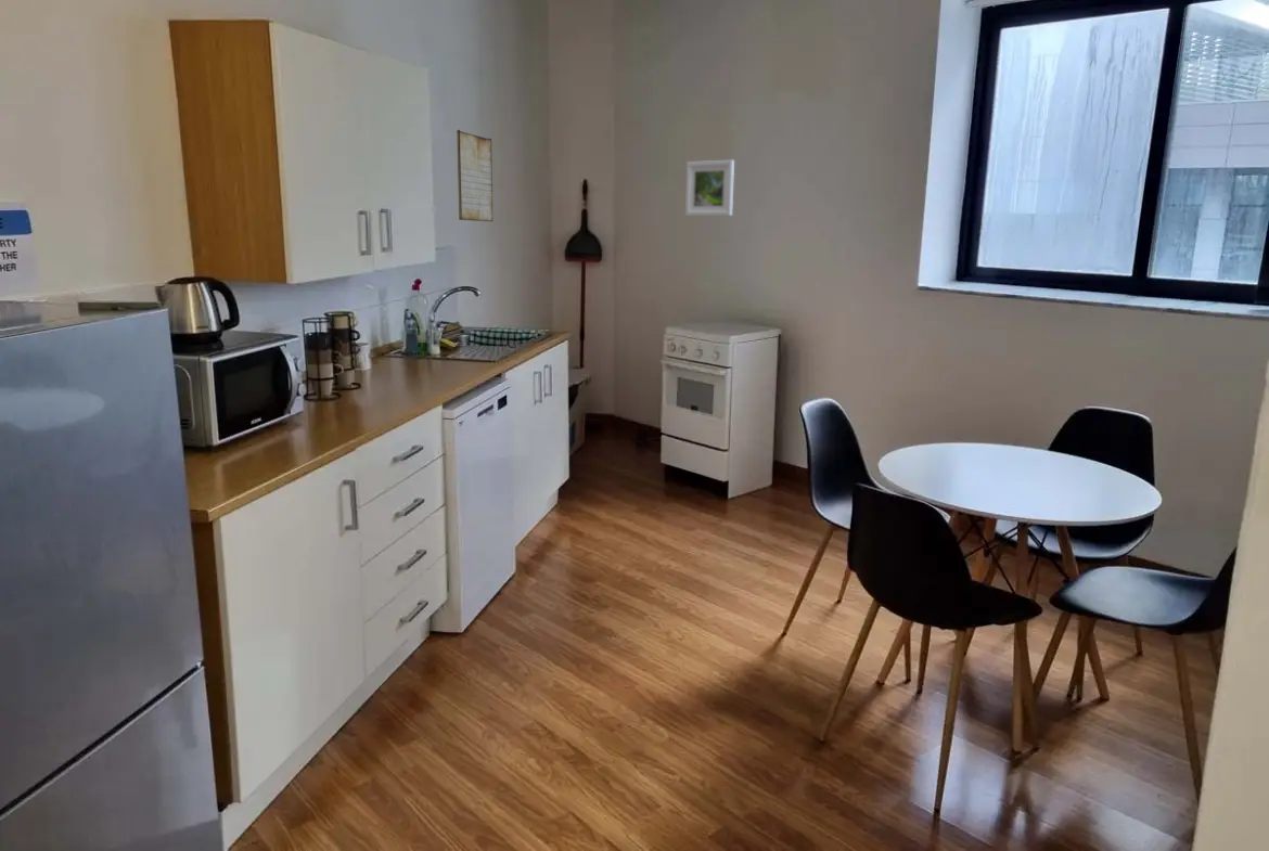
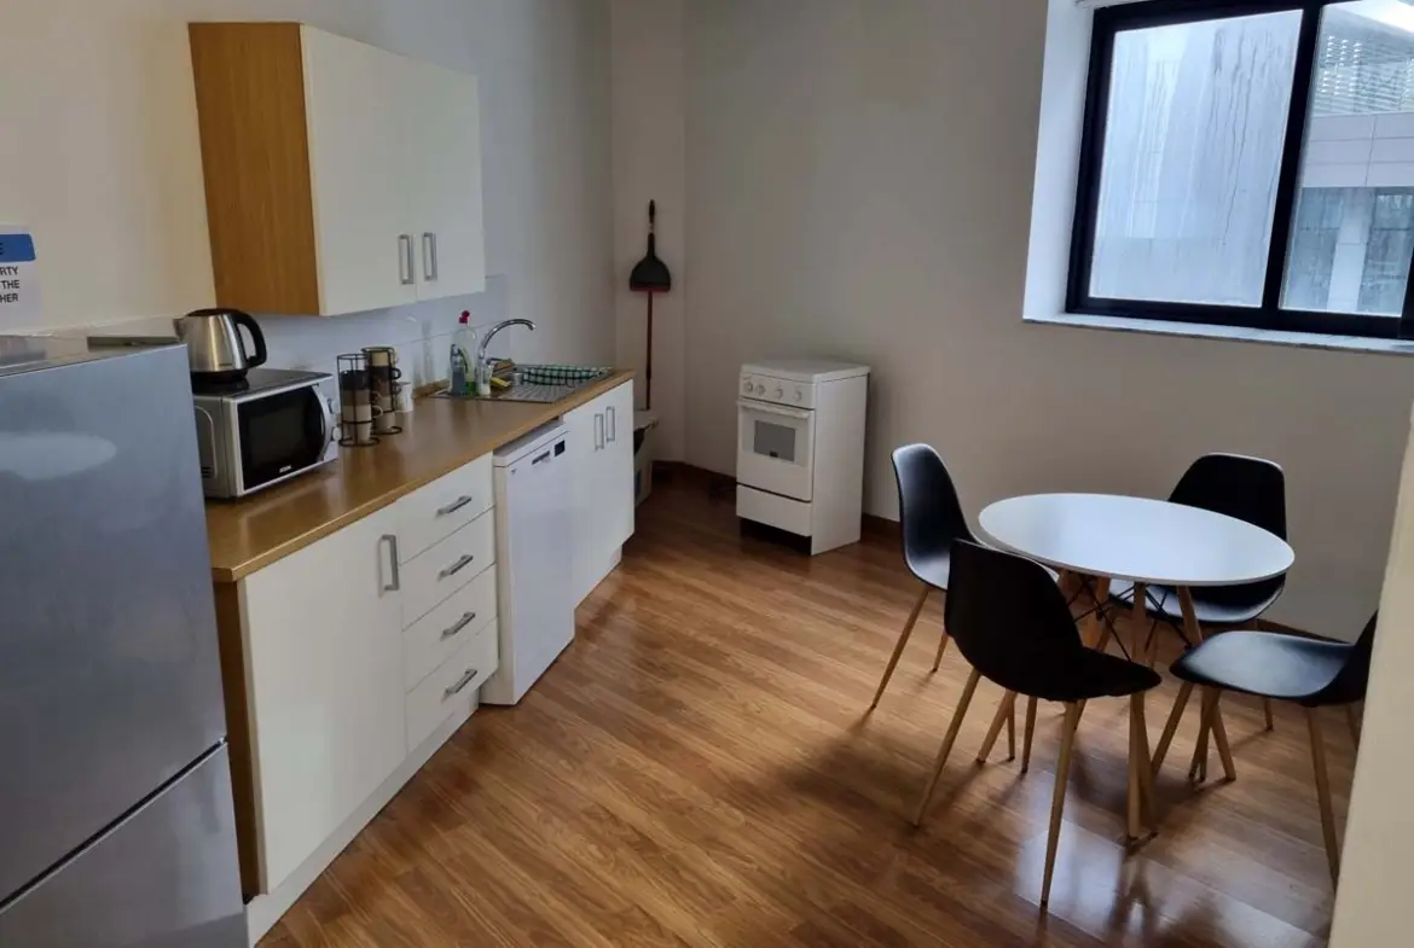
- periodic table [456,129,493,222]
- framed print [684,159,735,217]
